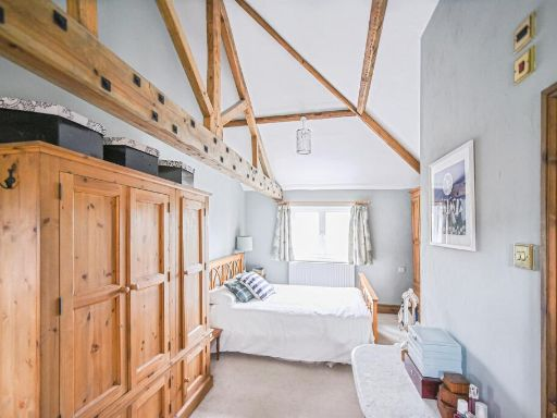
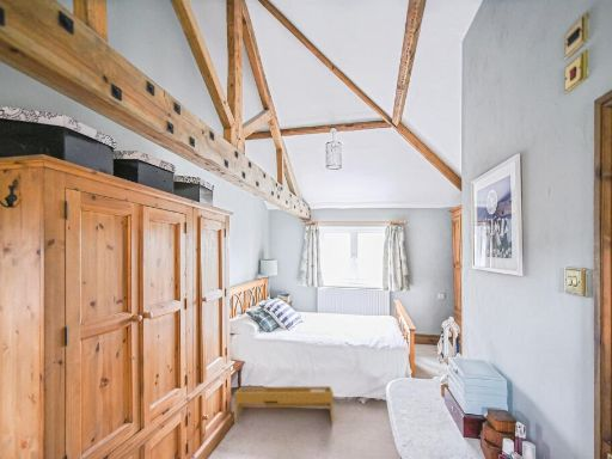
+ basket [233,385,335,426]
